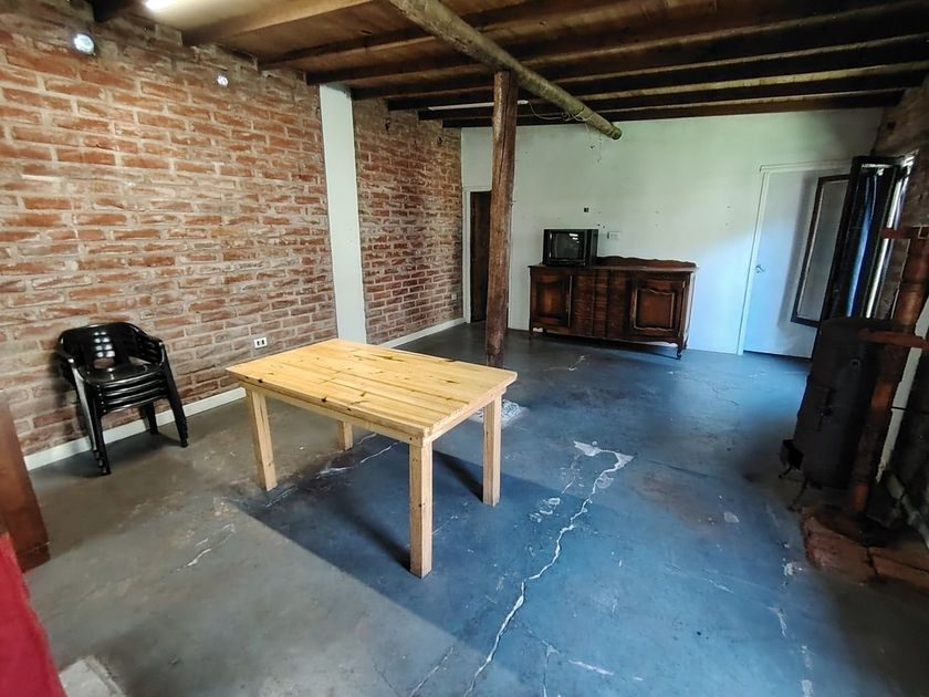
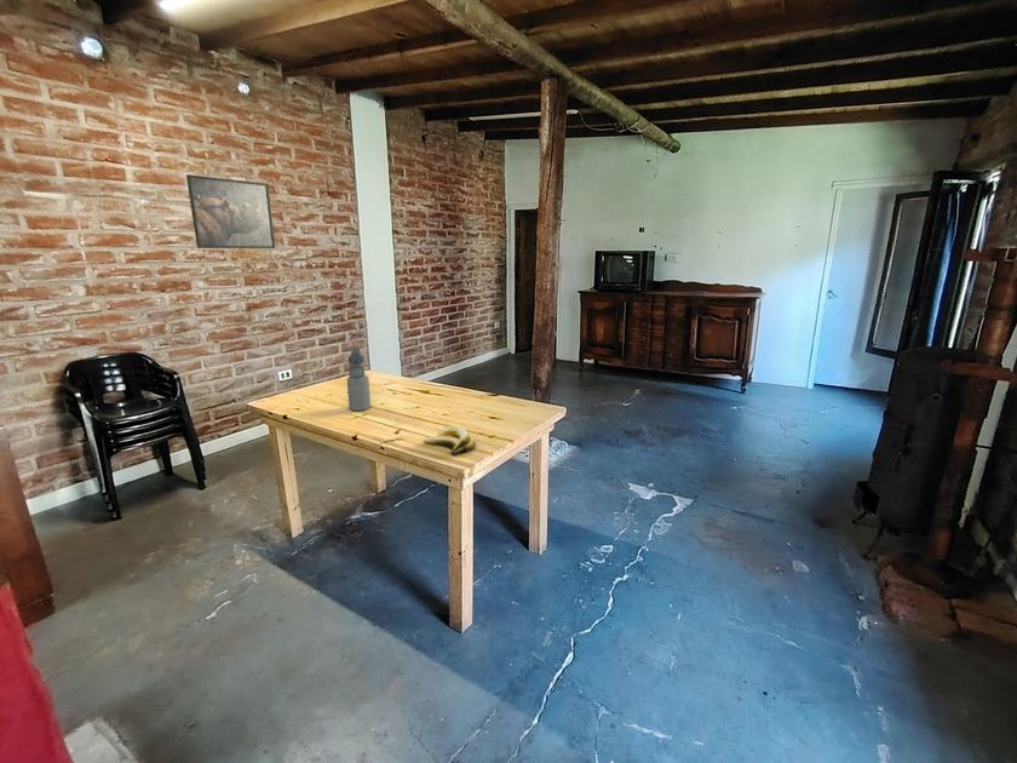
+ water bottle [346,348,372,412]
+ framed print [185,173,276,249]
+ banana [423,425,477,457]
